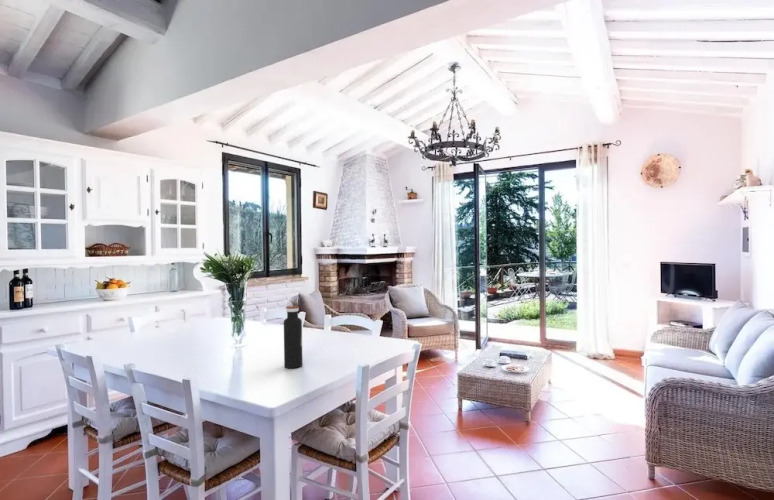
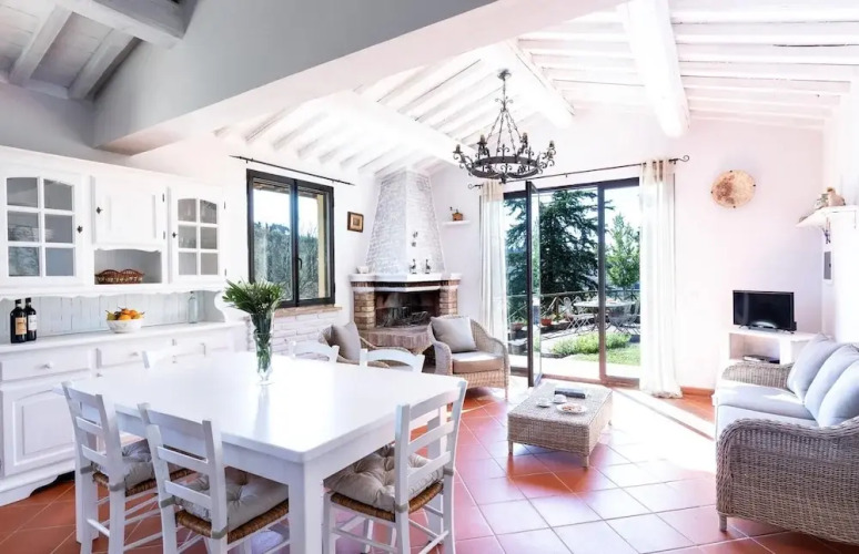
- water bottle [283,305,303,369]
